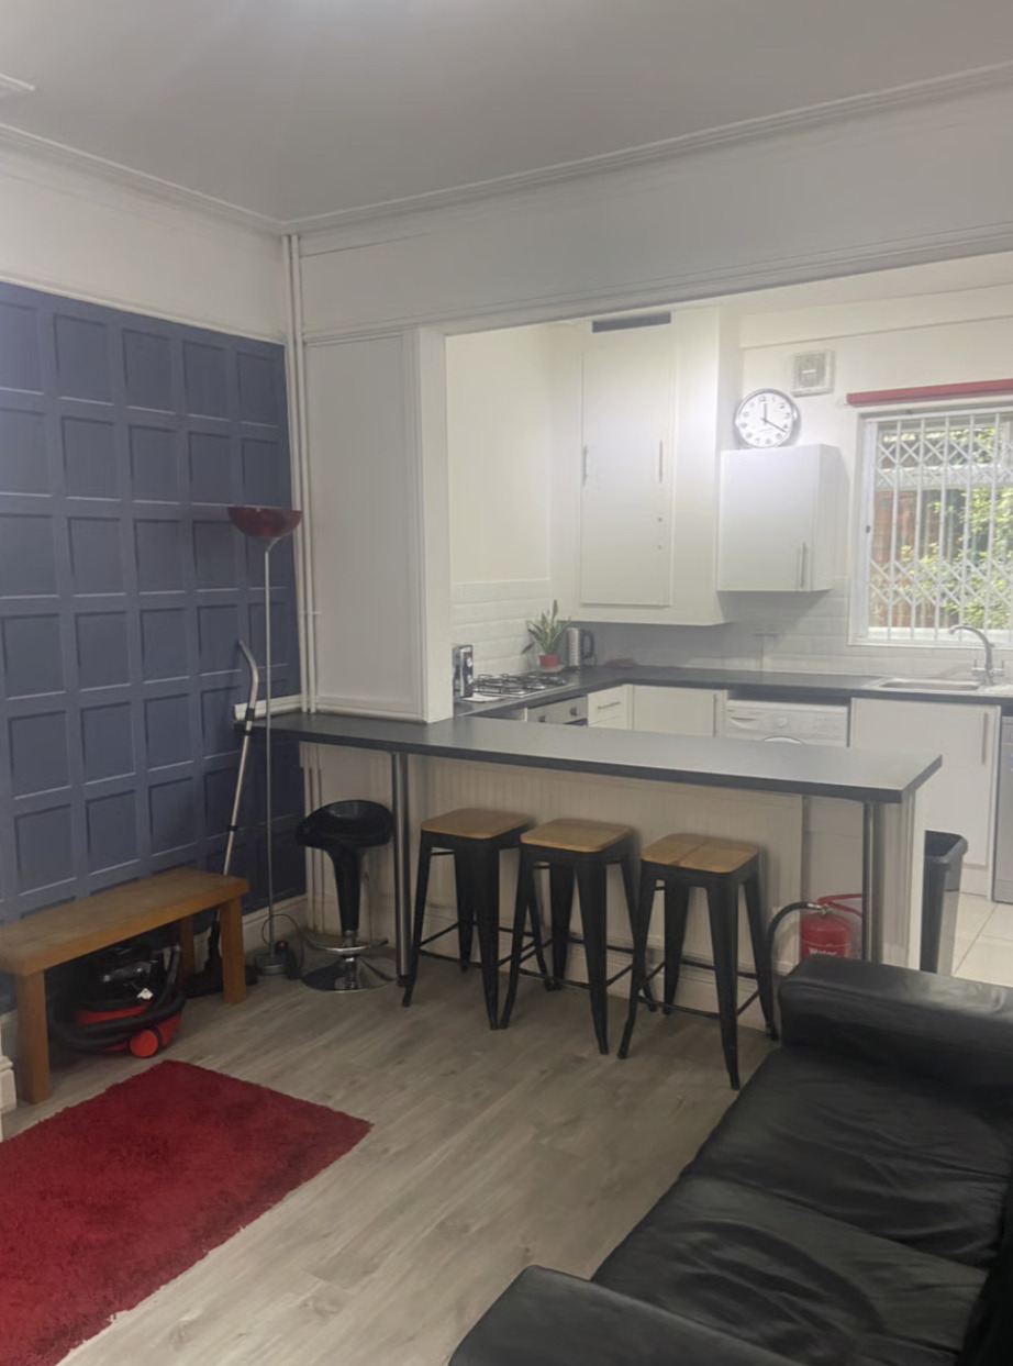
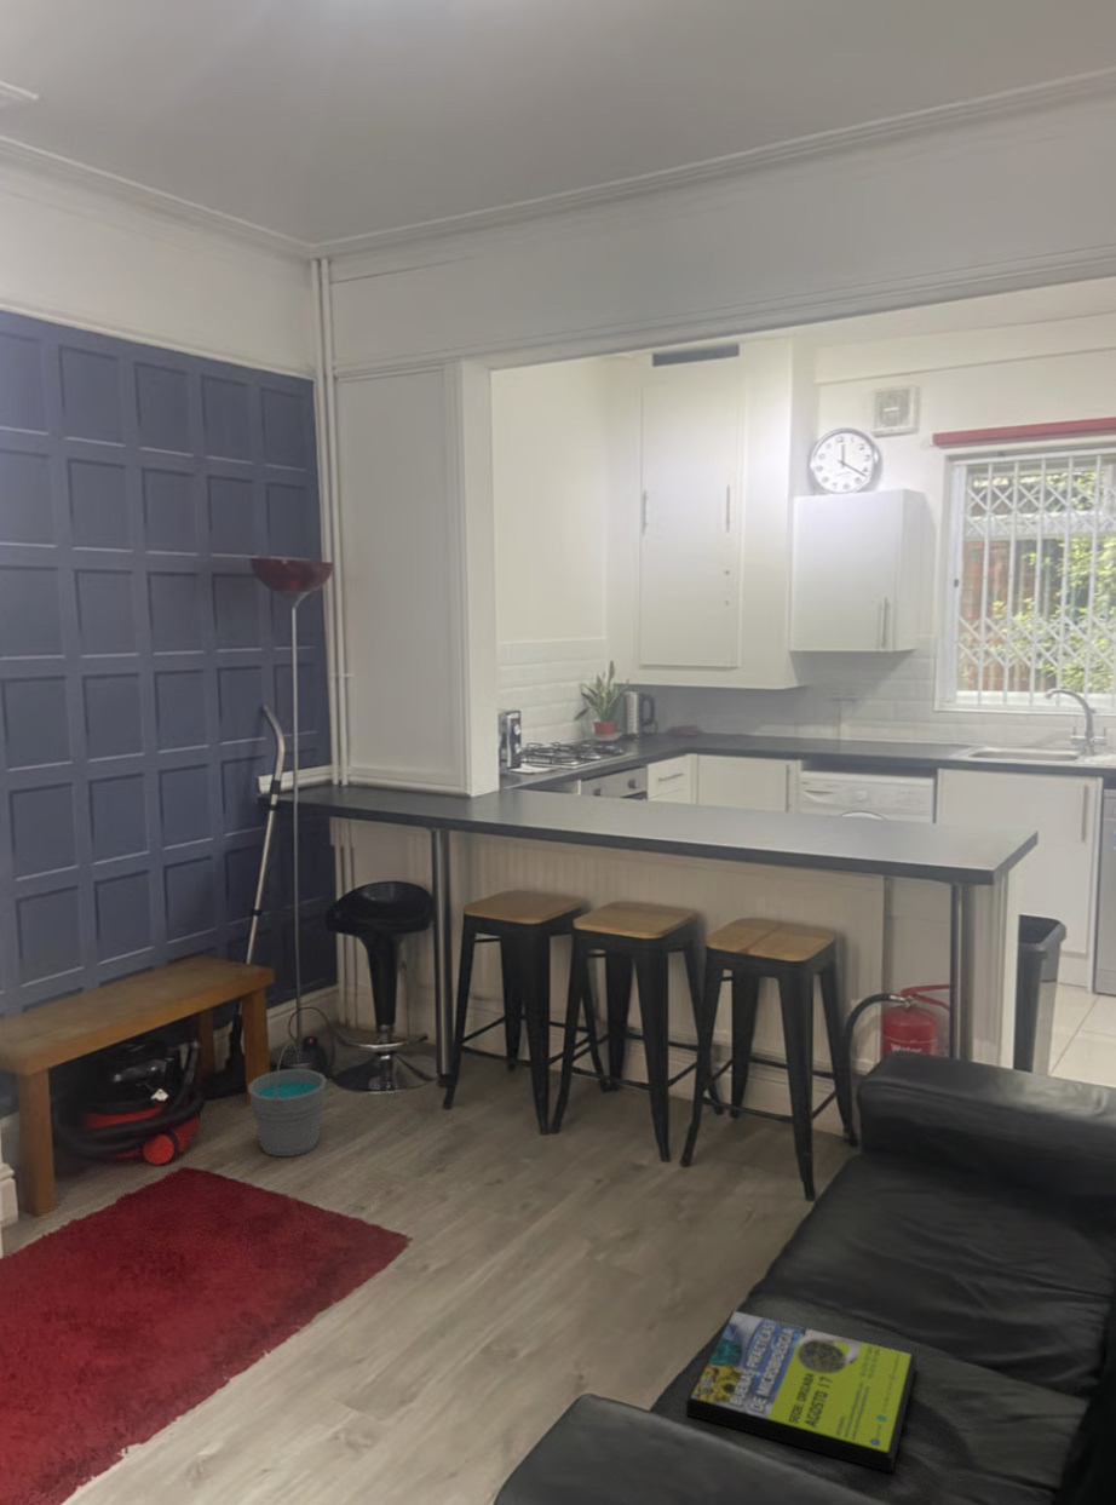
+ bucket [247,1041,328,1158]
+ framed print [685,1310,917,1475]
